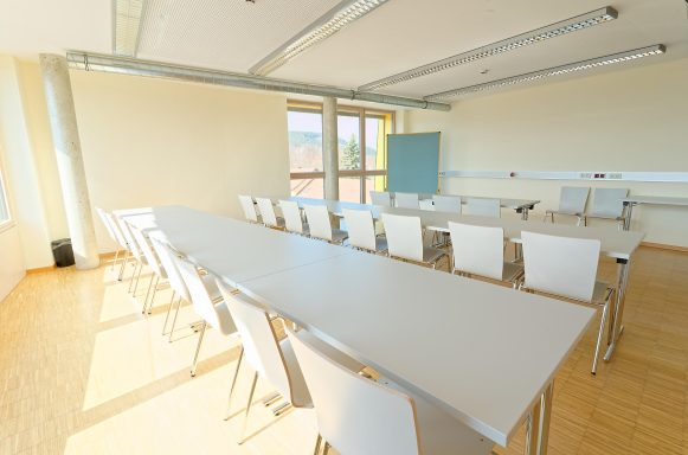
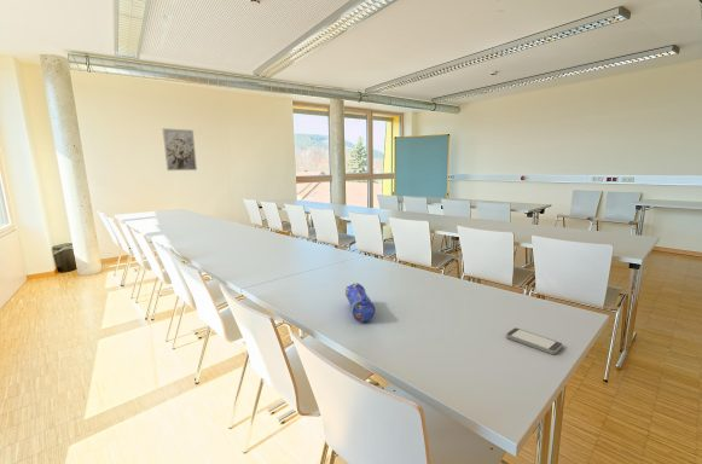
+ wall art [162,127,198,172]
+ smartphone [505,326,564,355]
+ pencil case [344,282,376,324]
